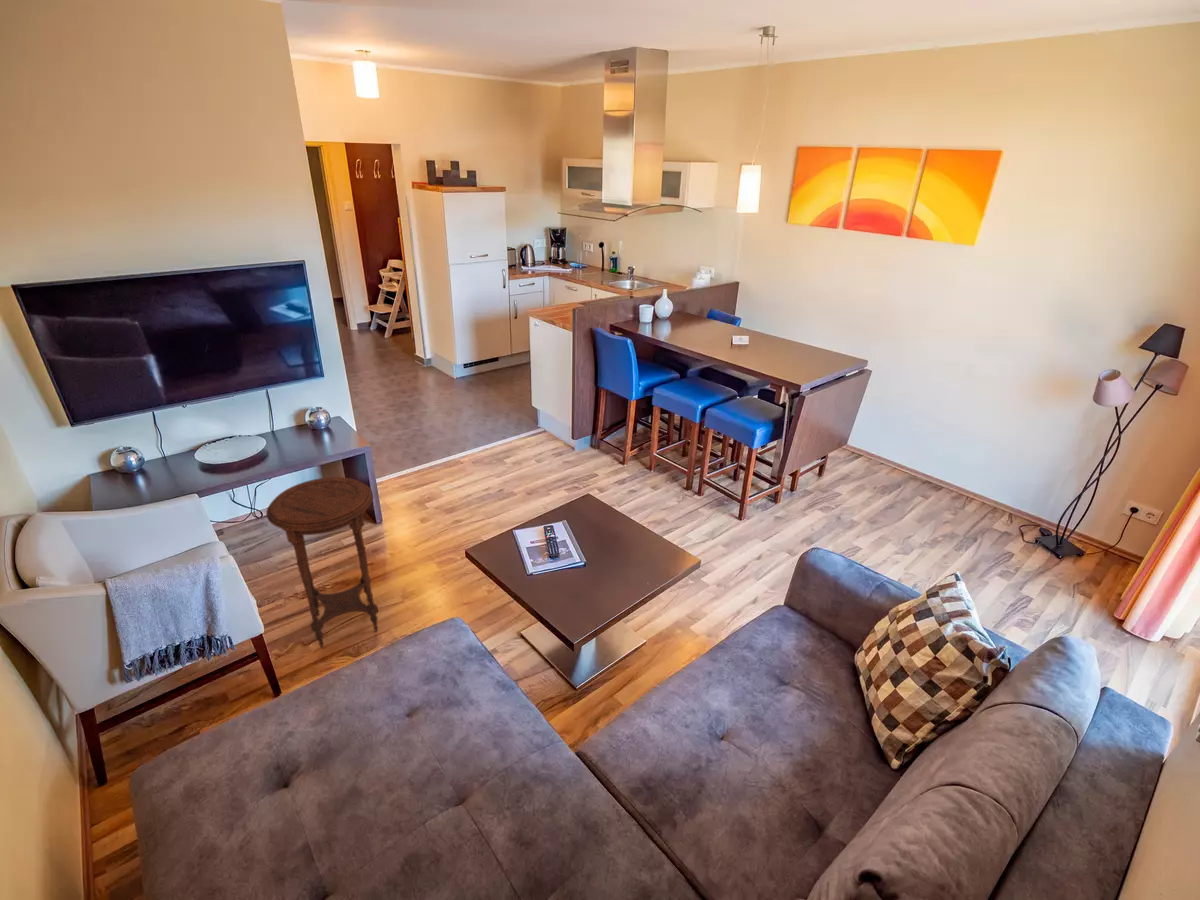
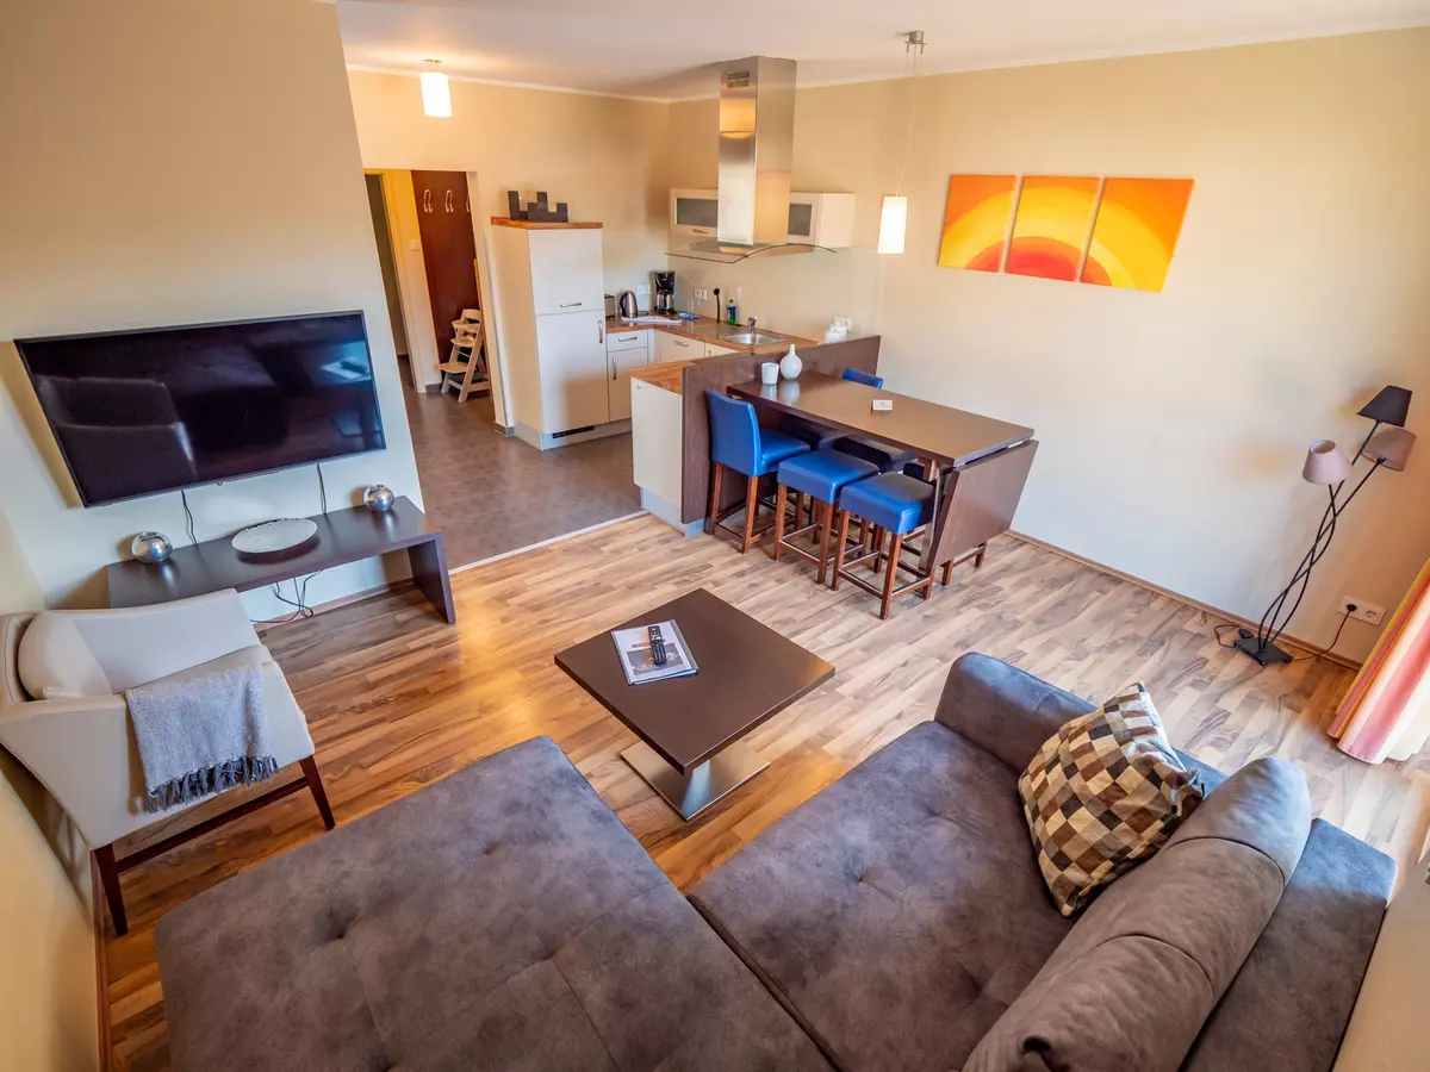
- side table [265,476,379,649]
